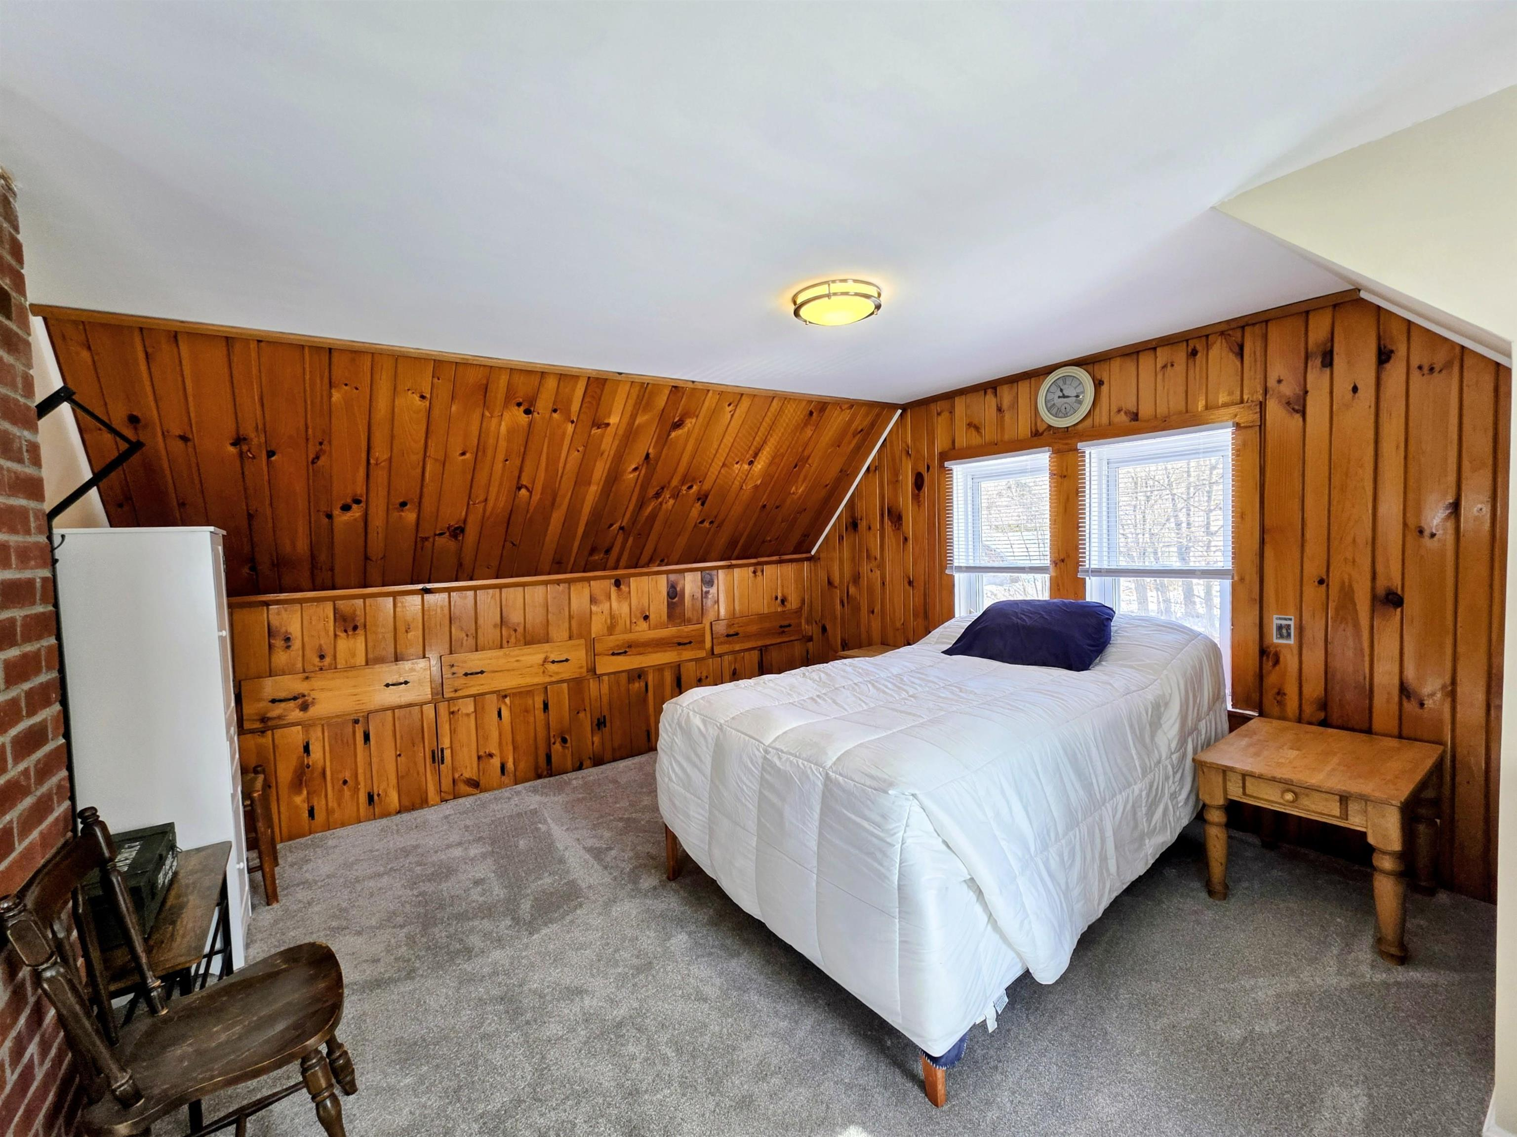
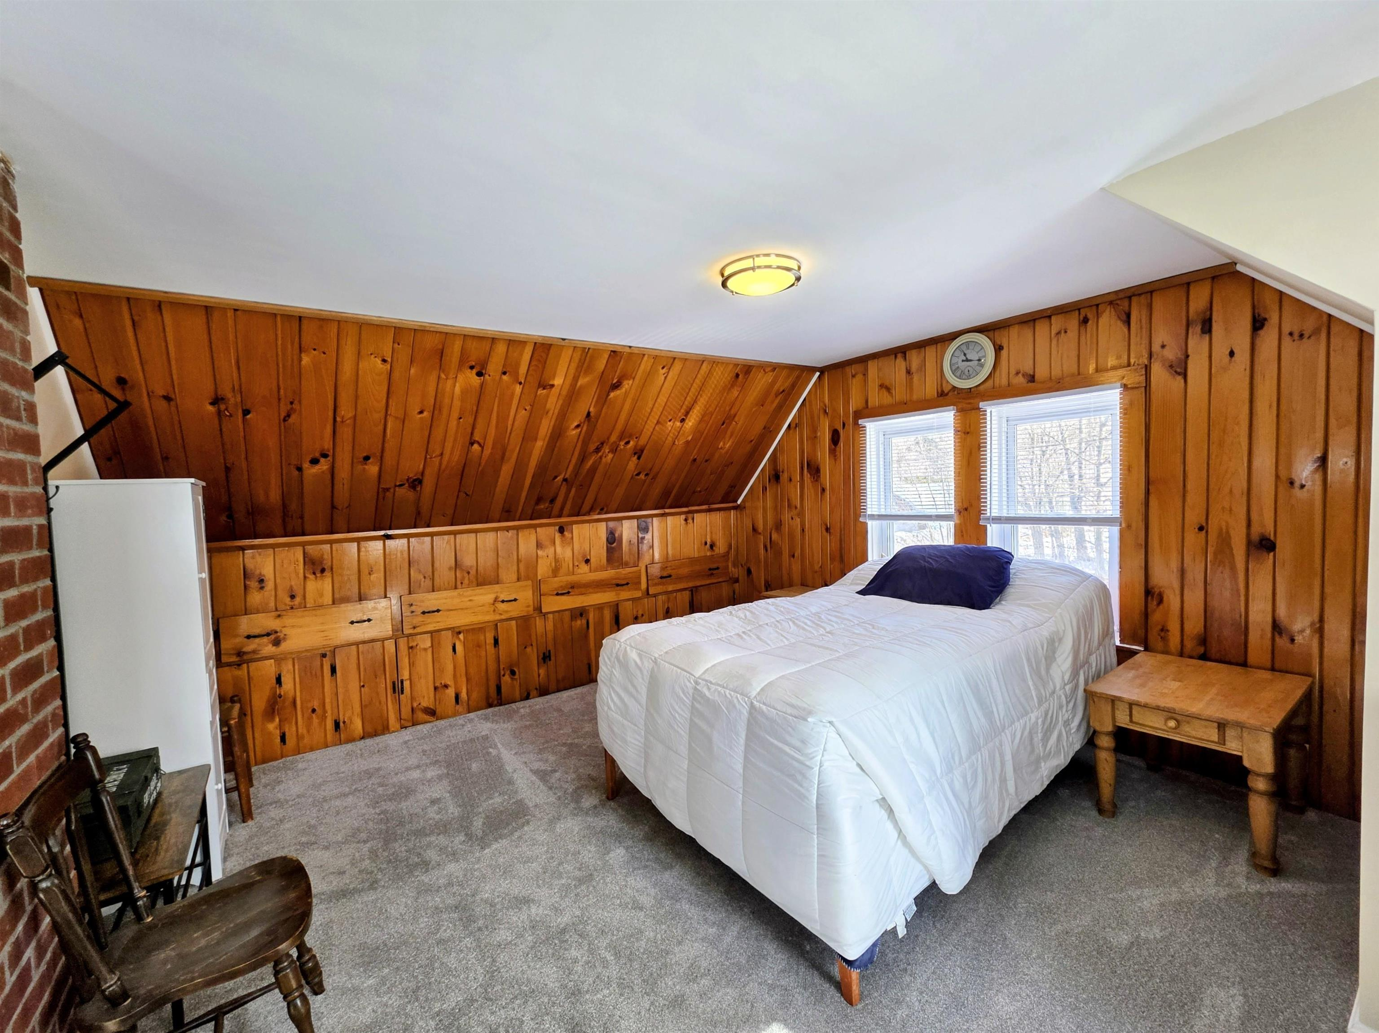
- trading card [1273,615,1295,644]
